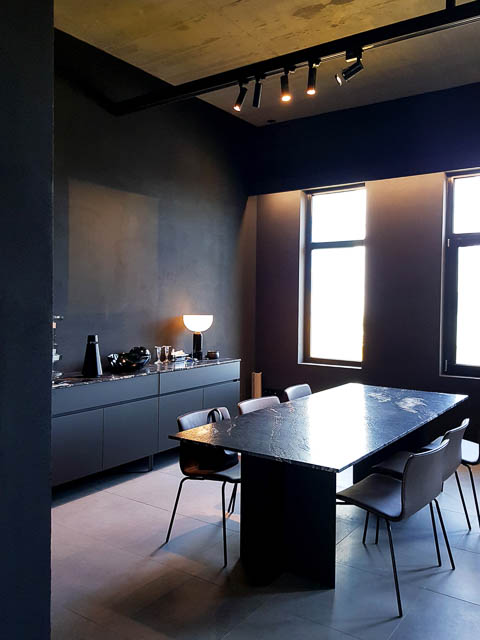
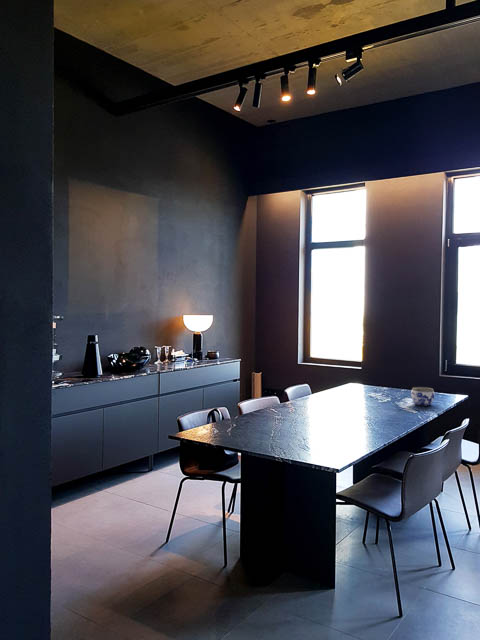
+ jar [410,386,436,407]
